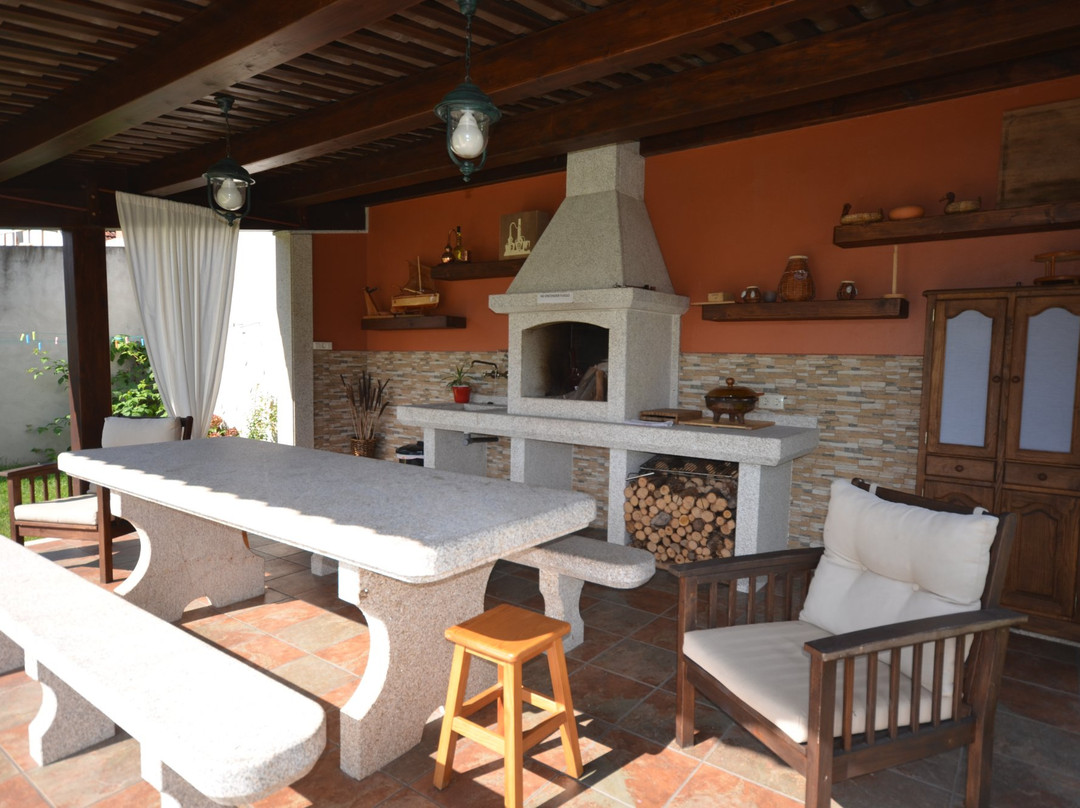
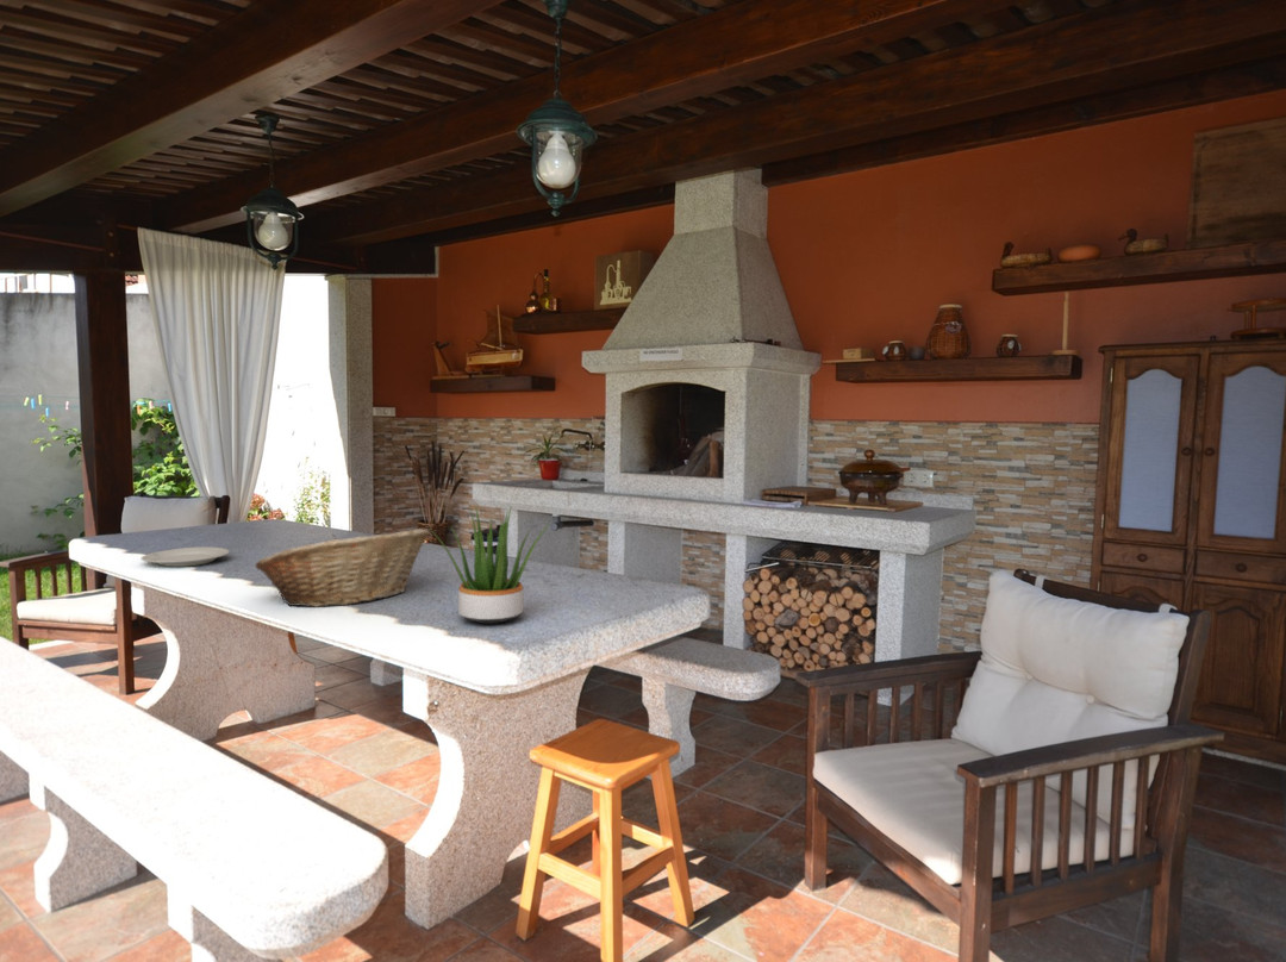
+ potted plant [426,505,553,625]
+ fruit basket [254,527,431,608]
+ chinaware [141,546,231,568]
